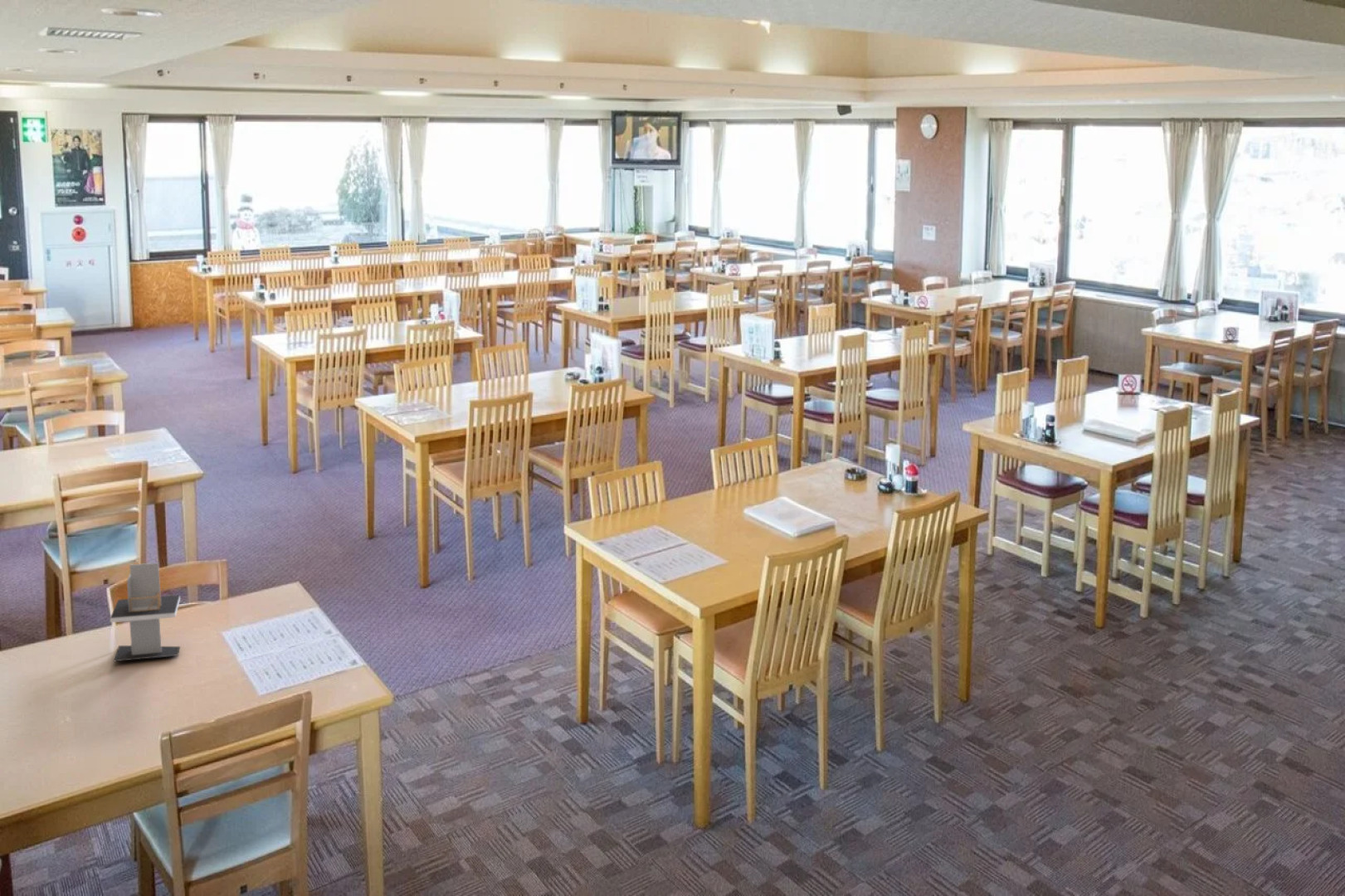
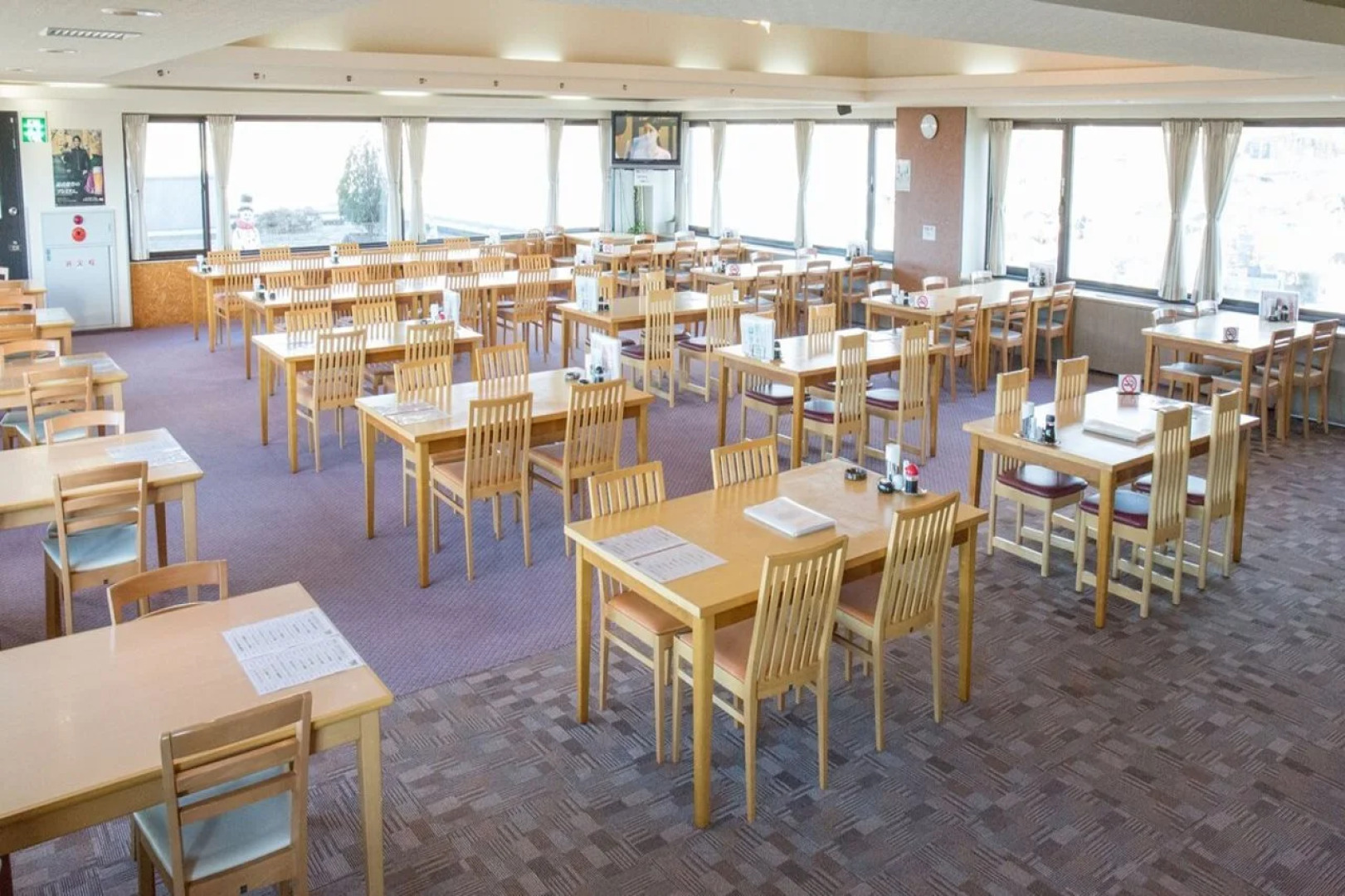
- napkin holder [110,562,181,662]
